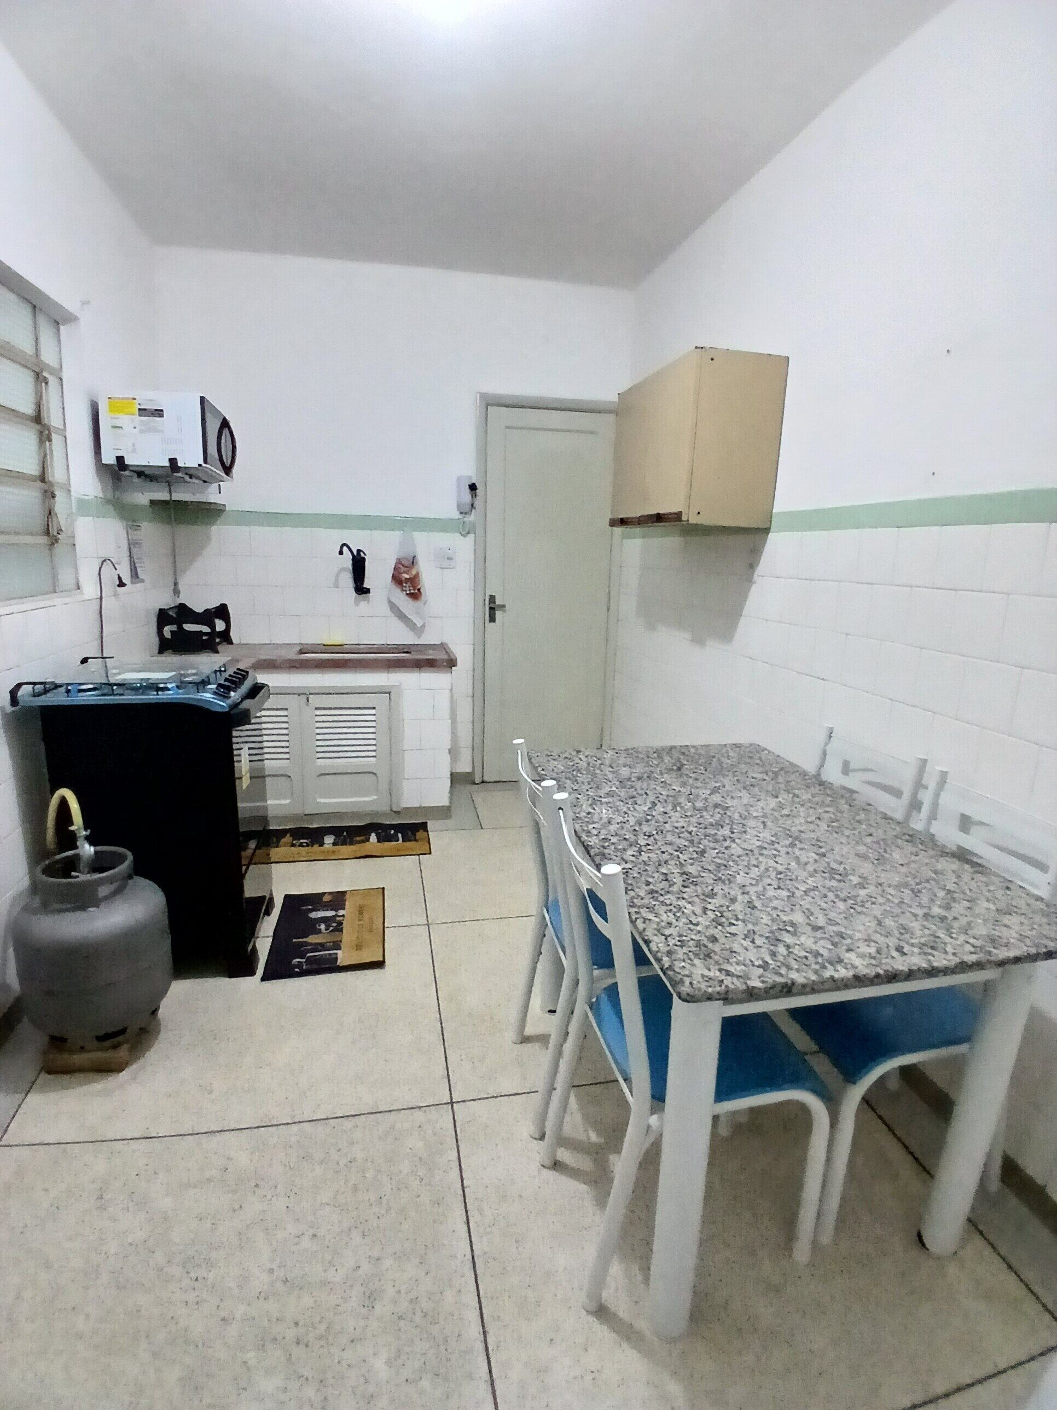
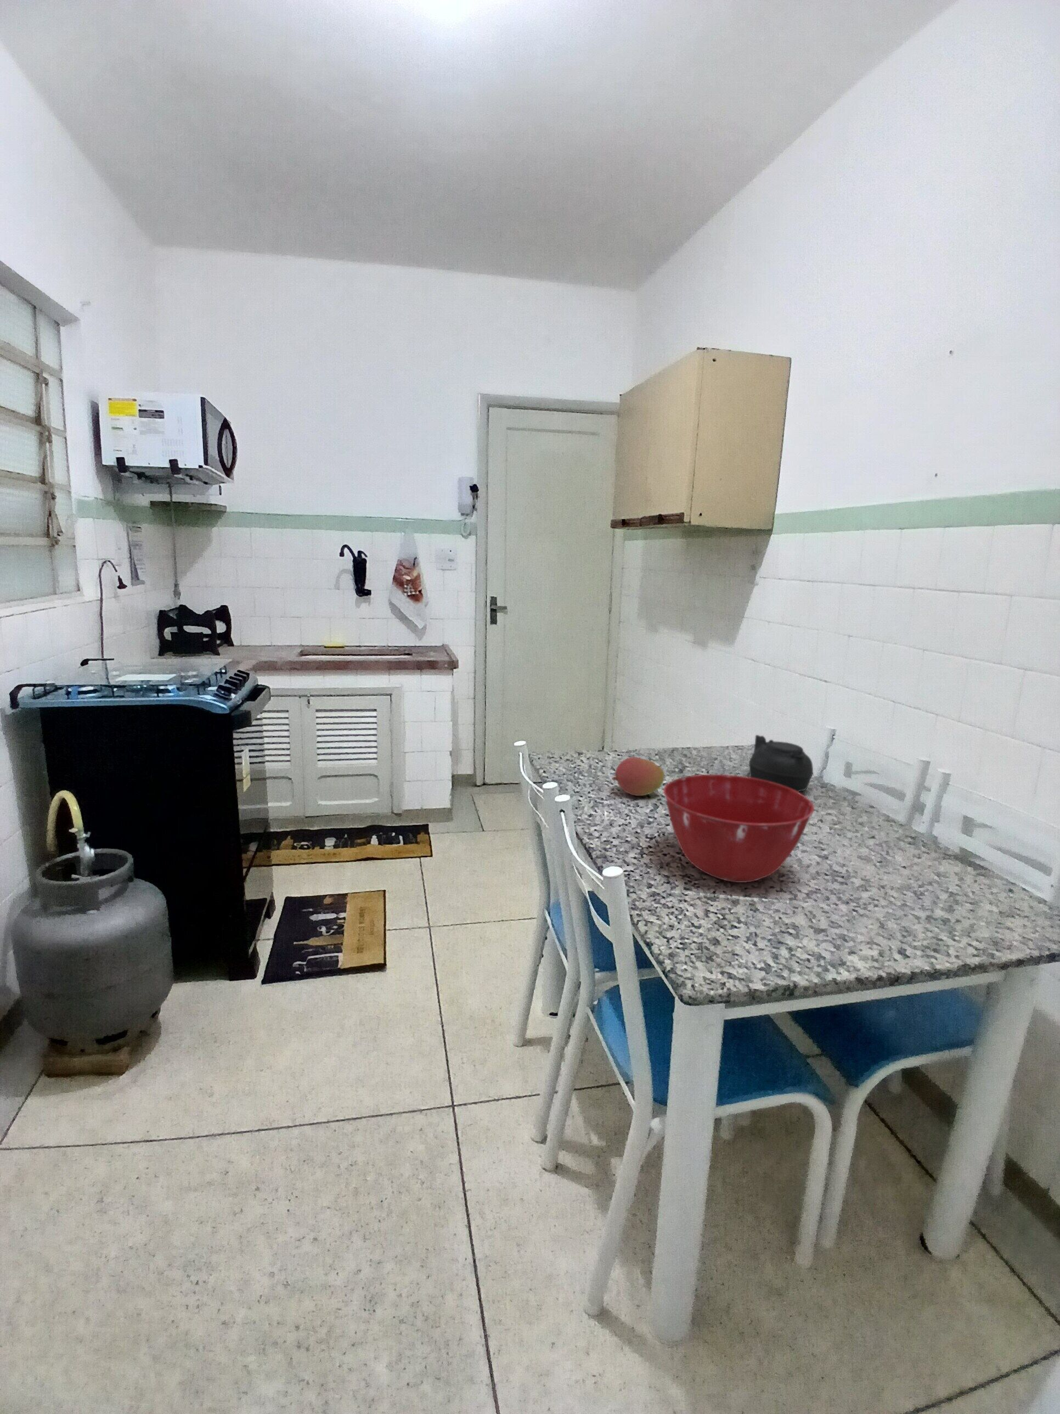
+ teapot [747,735,814,793]
+ fruit [611,756,665,796]
+ mixing bowl [662,774,815,883]
